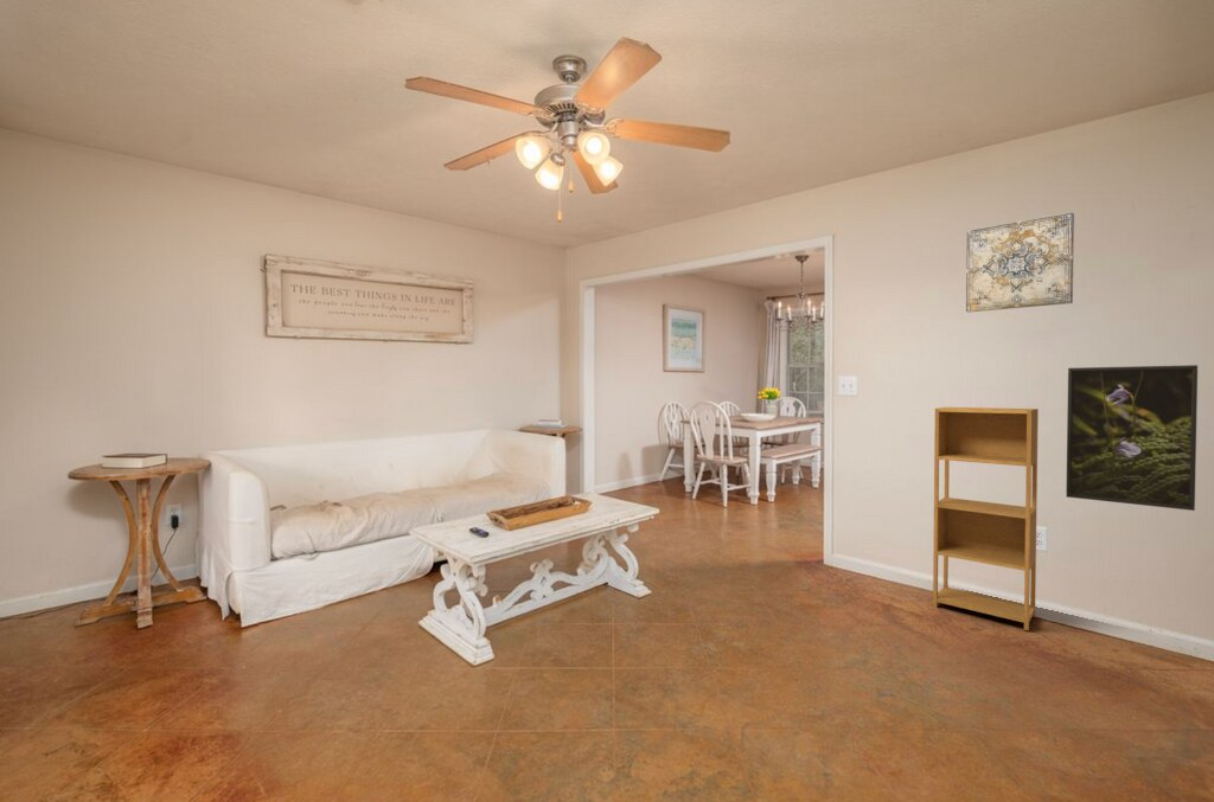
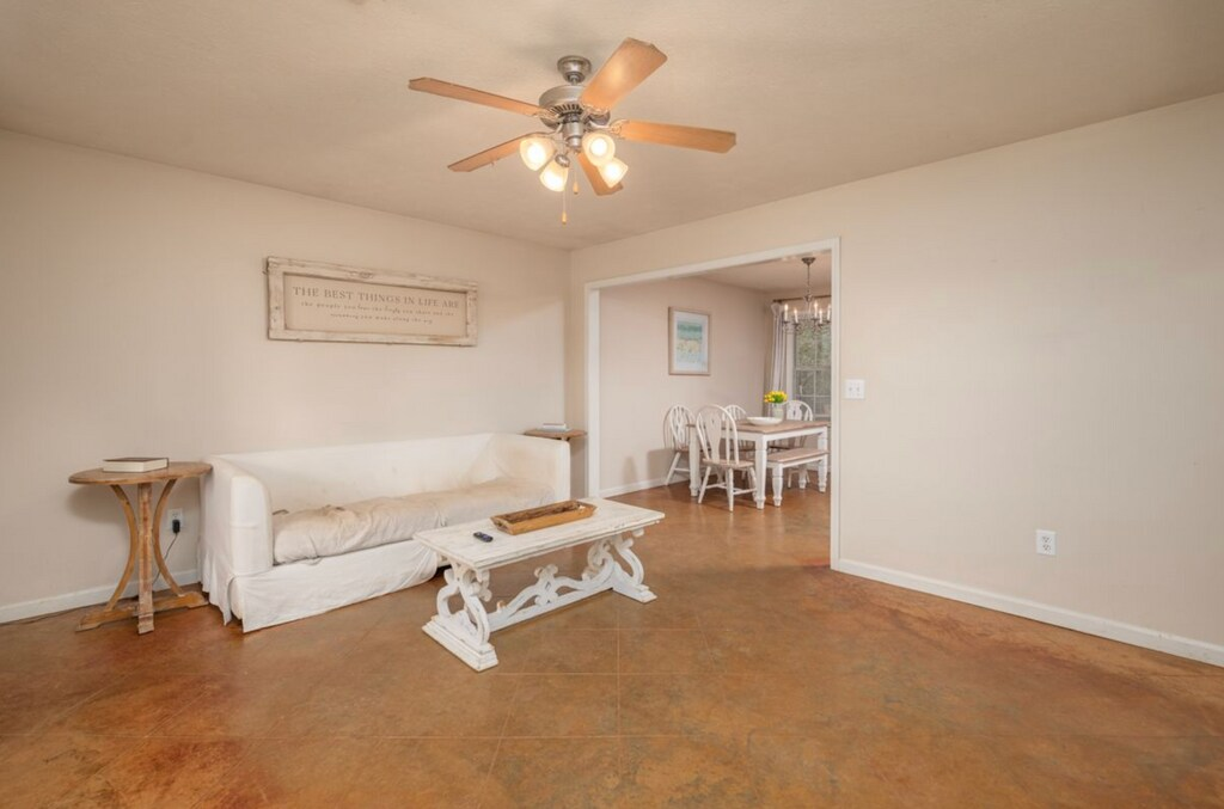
- wall art [965,211,1075,313]
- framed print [1065,364,1199,512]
- shelving unit [932,406,1040,631]
